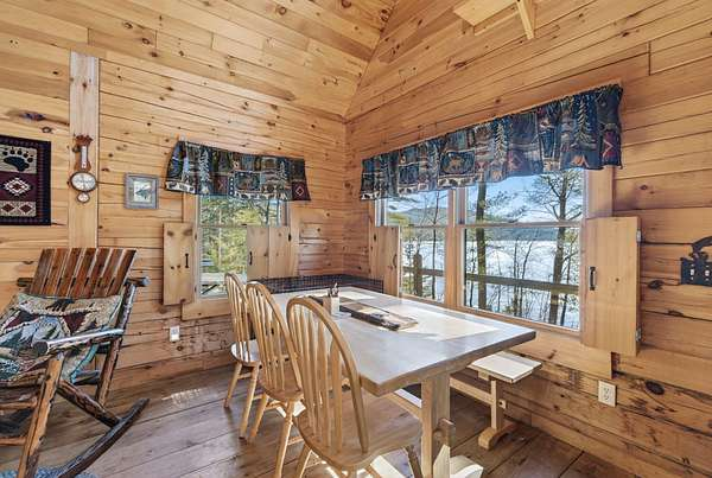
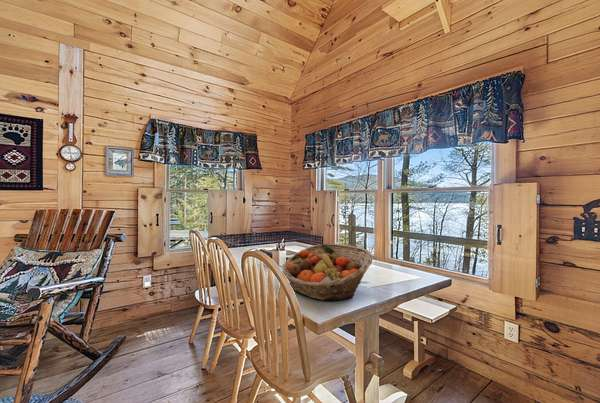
+ fruit basket [281,243,373,301]
